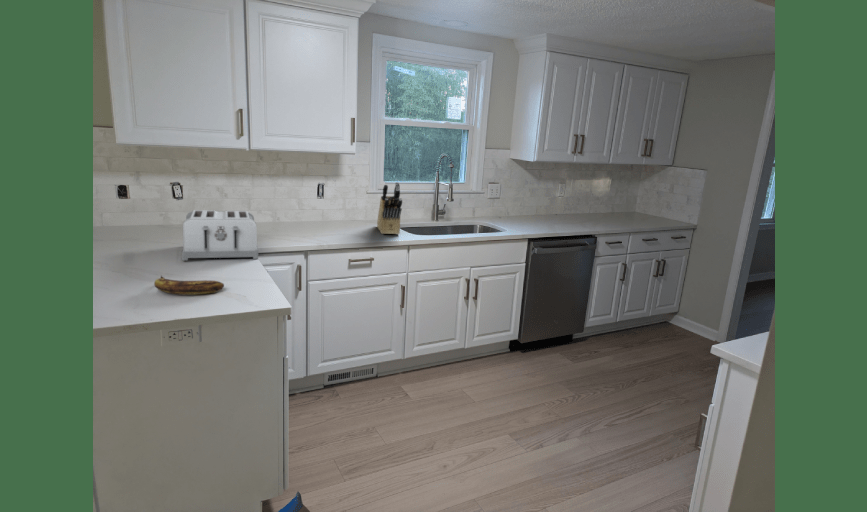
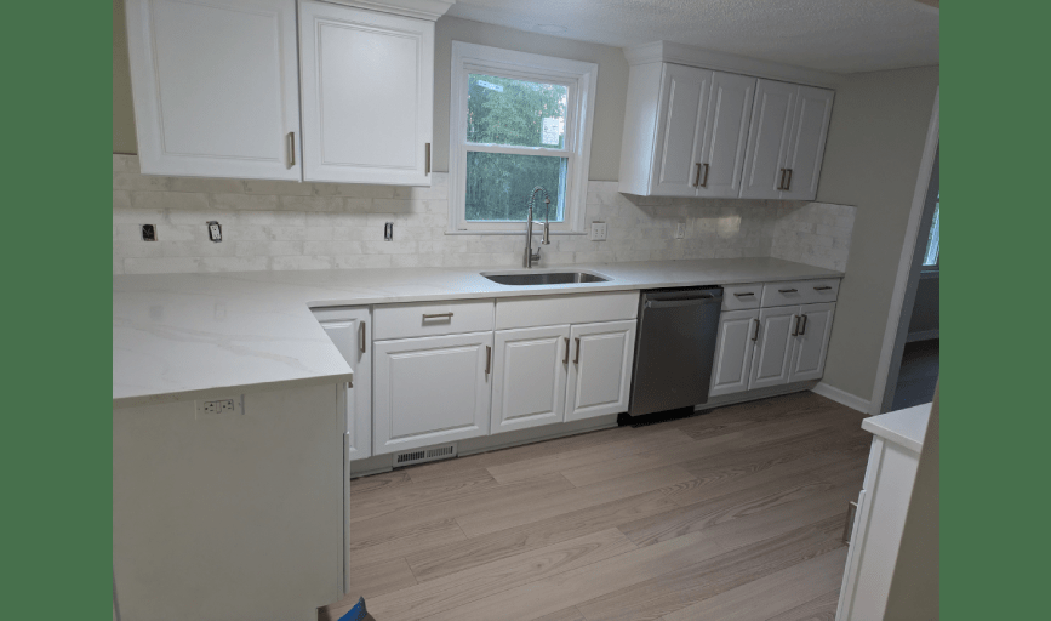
- banana [153,274,225,296]
- toaster [181,209,259,261]
- knife block [376,181,403,235]
